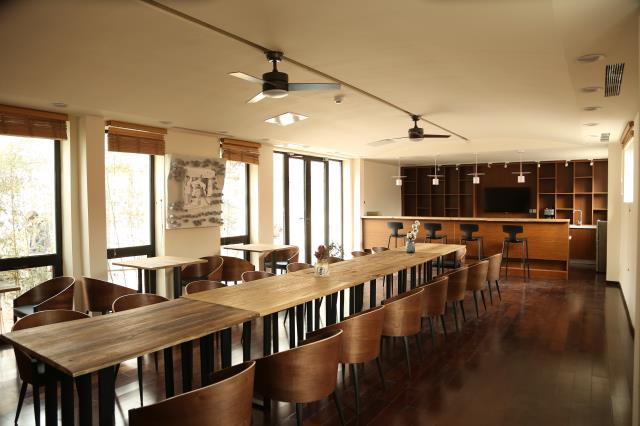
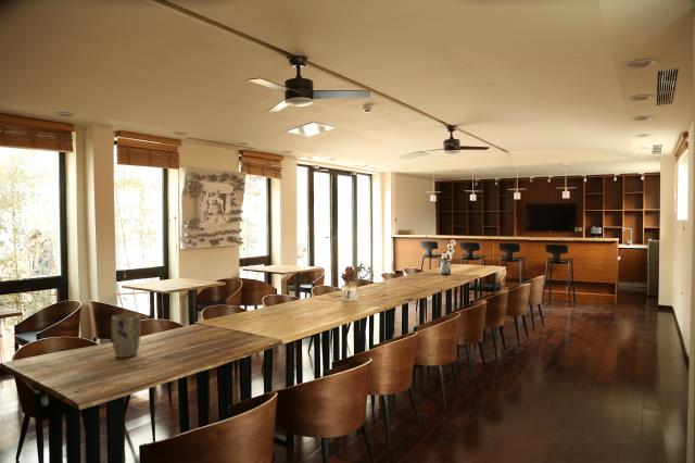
+ plant pot [110,313,141,359]
